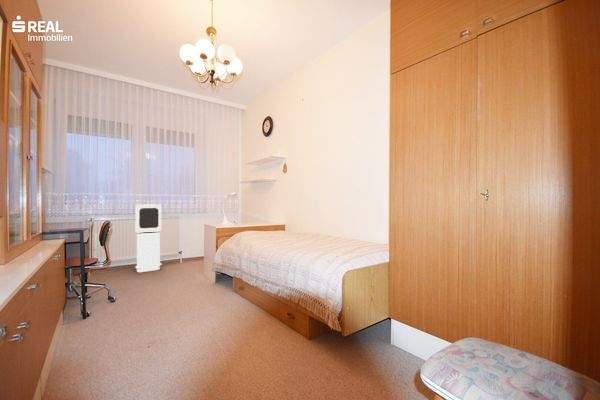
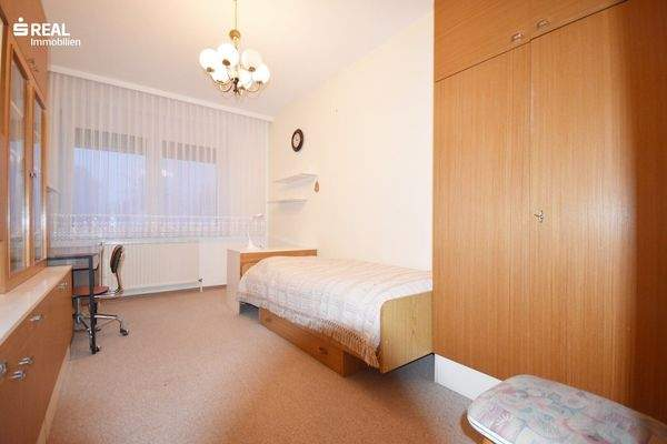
- air purifier [134,204,162,273]
